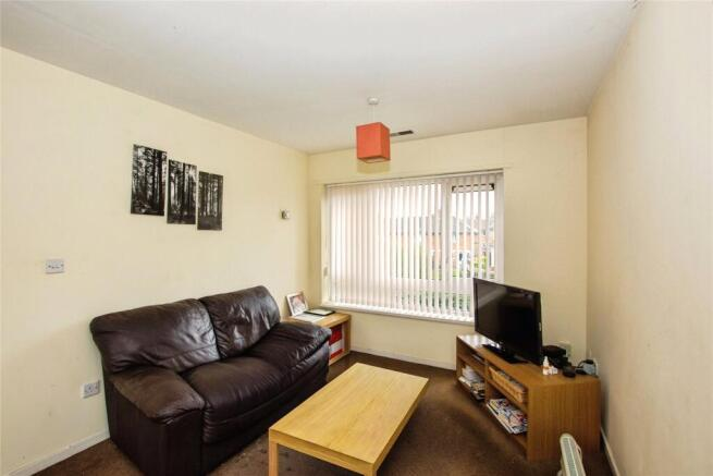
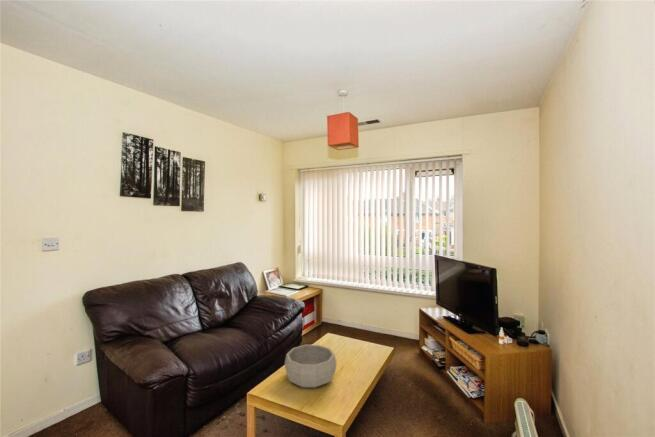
+ decorative bowl [284,344,337,389]
